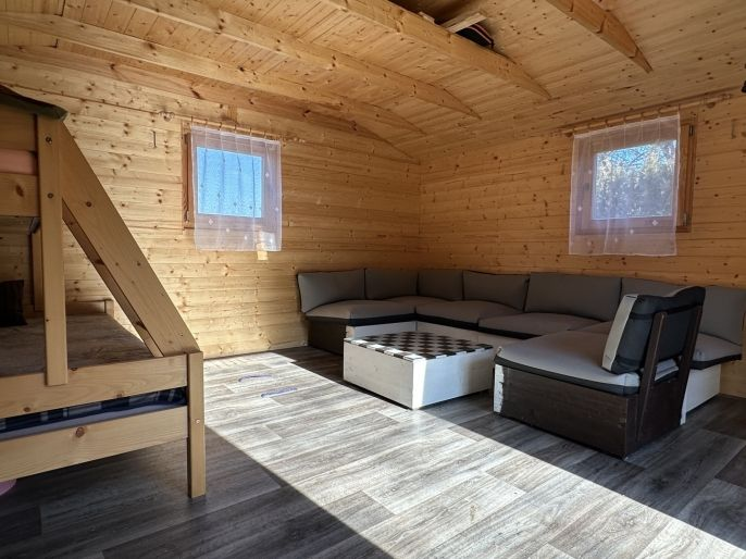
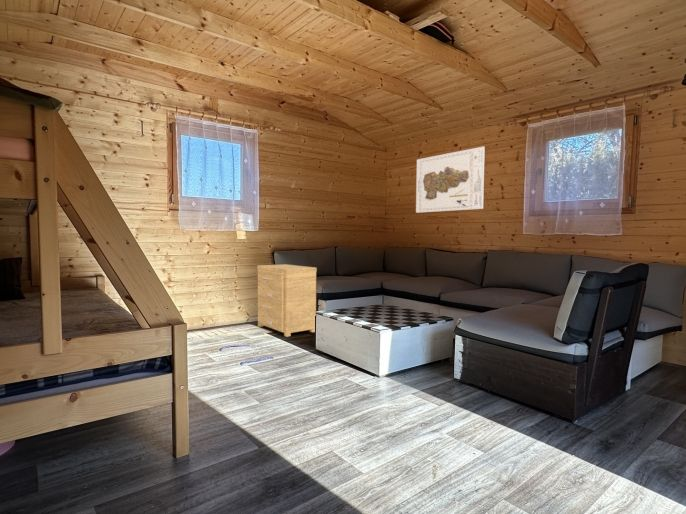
+ side table [256,263,318,338]
+ map [415,146,486,214]
